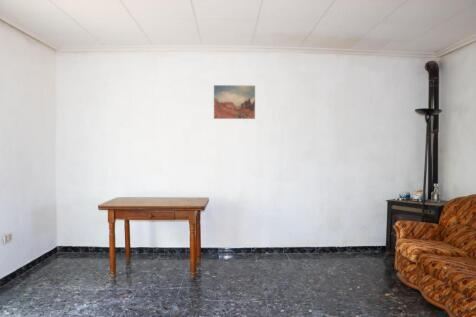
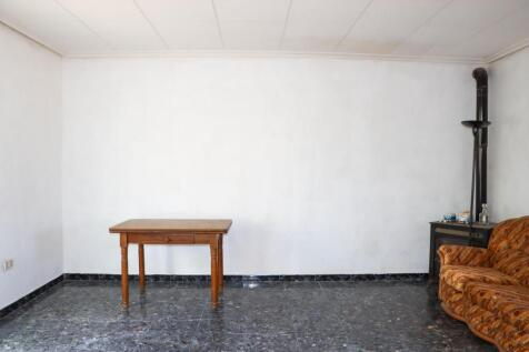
- wall art [213,84,256,120]
